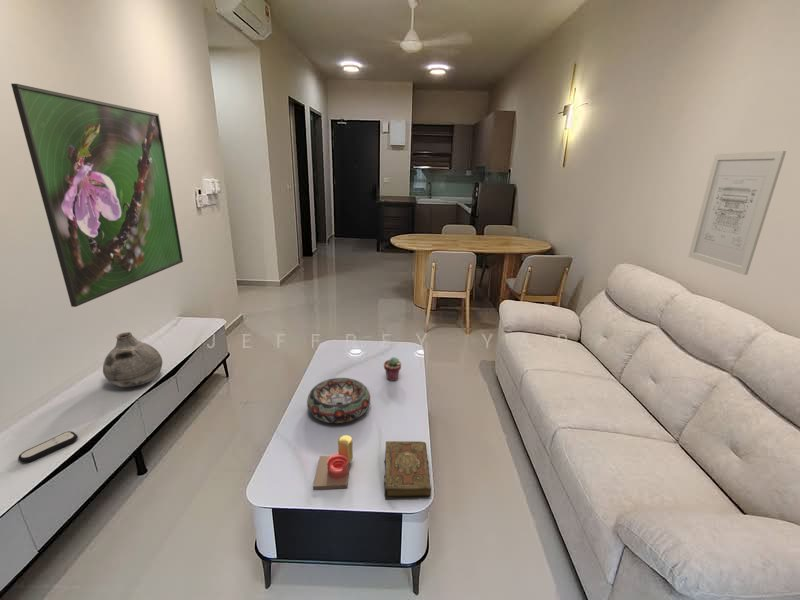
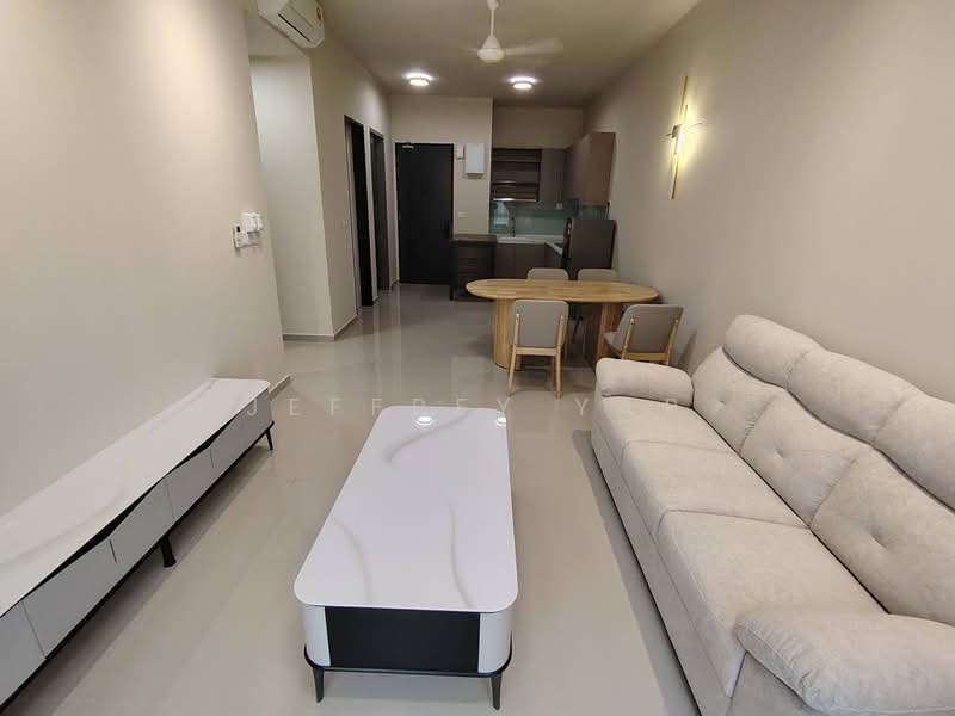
- vase [102,331,163,388]
- remote control [17,430,79,464]
- wall art [687,150,787,276]
- decorative bowl [306,377,371,424]
- book [383,440,432,500]
- candle [312,434,354,491]
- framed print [10,83,184,308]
- potted succulent [383,356,402,382]
